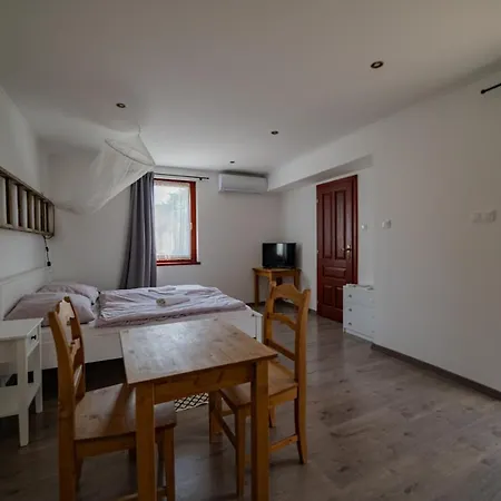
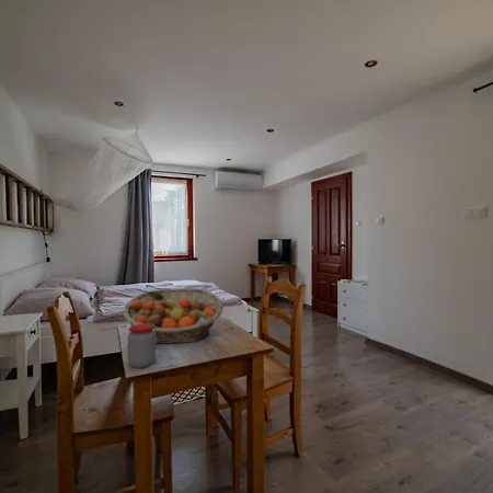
+ jar [127,323,157,369]
+ fruit basket [122,287,225,345]
